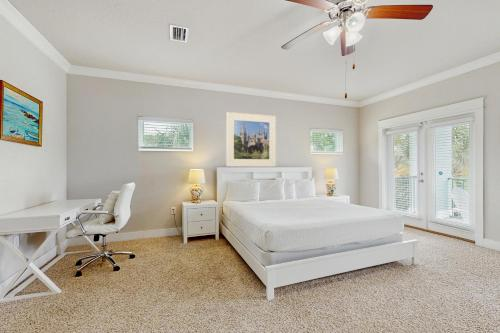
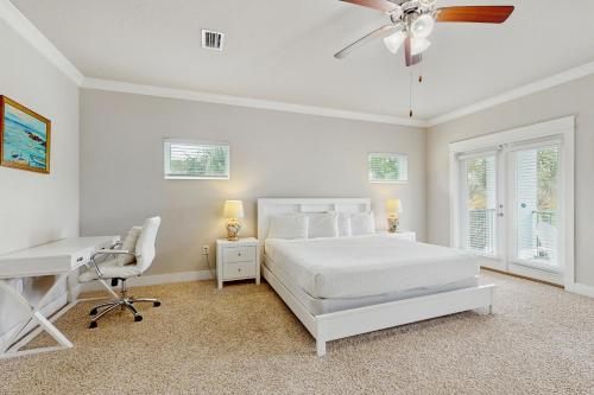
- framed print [225,111,277,167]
